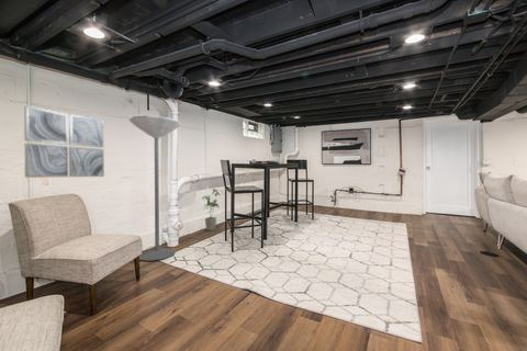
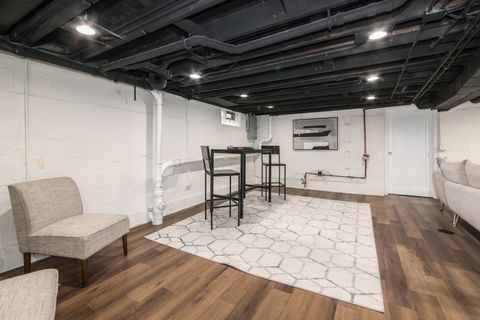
- house plant [201,188,225,231]
- floor lamp [128,115,182,262]
- wall art [23,105,105,179]
